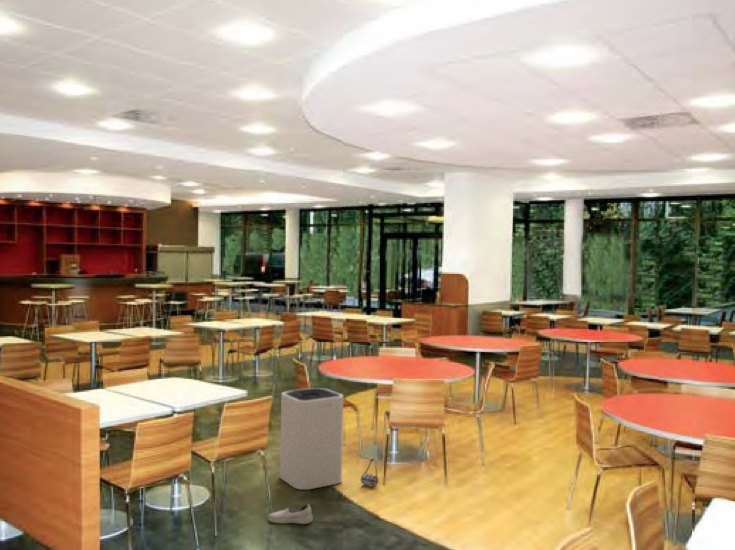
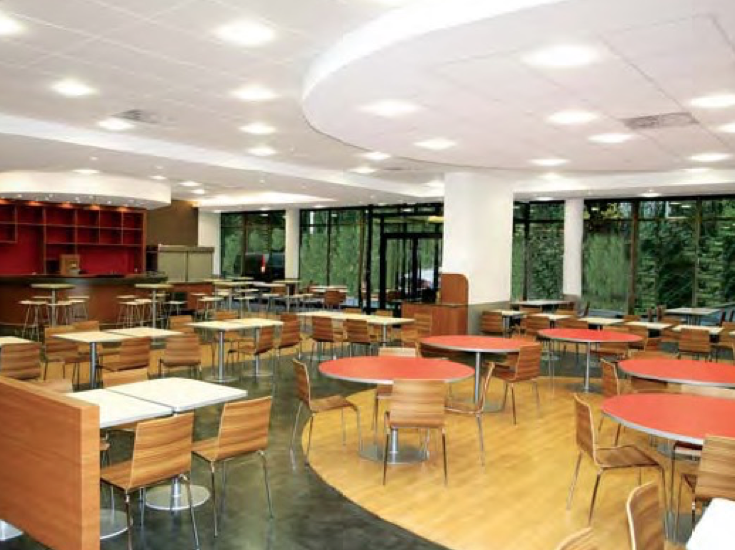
- shoe [267,503,314,525]
- trash can [279,387,344,491]
- bag [351,458,379,495]
